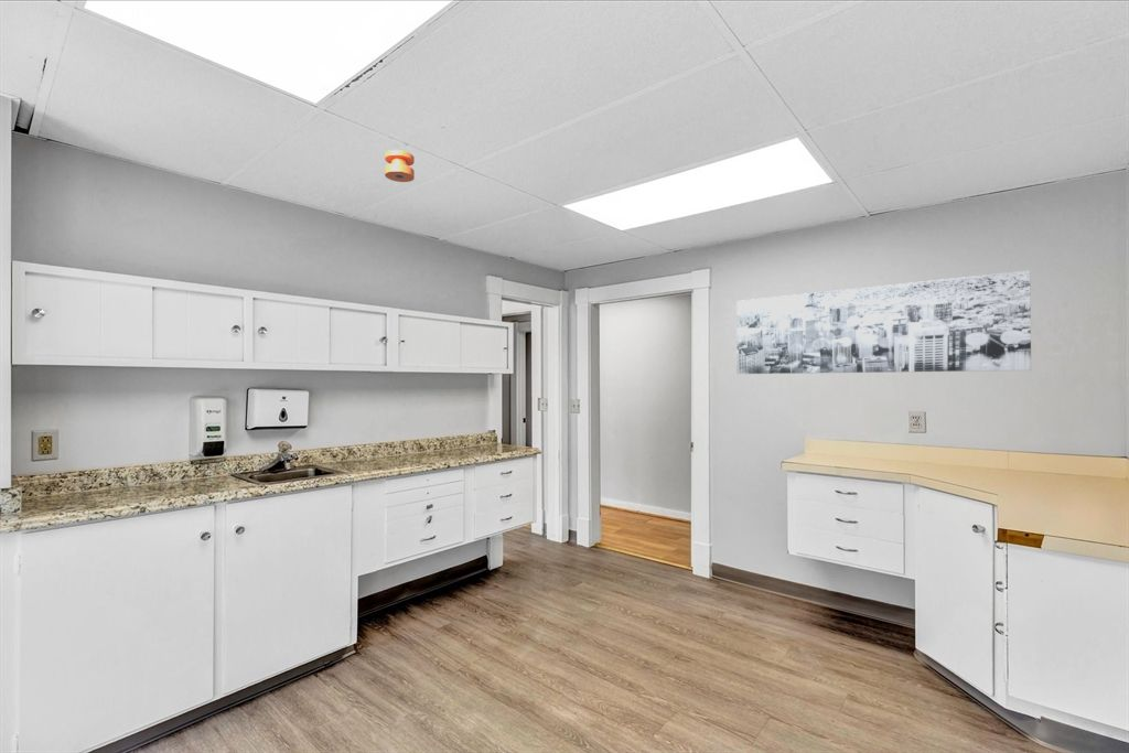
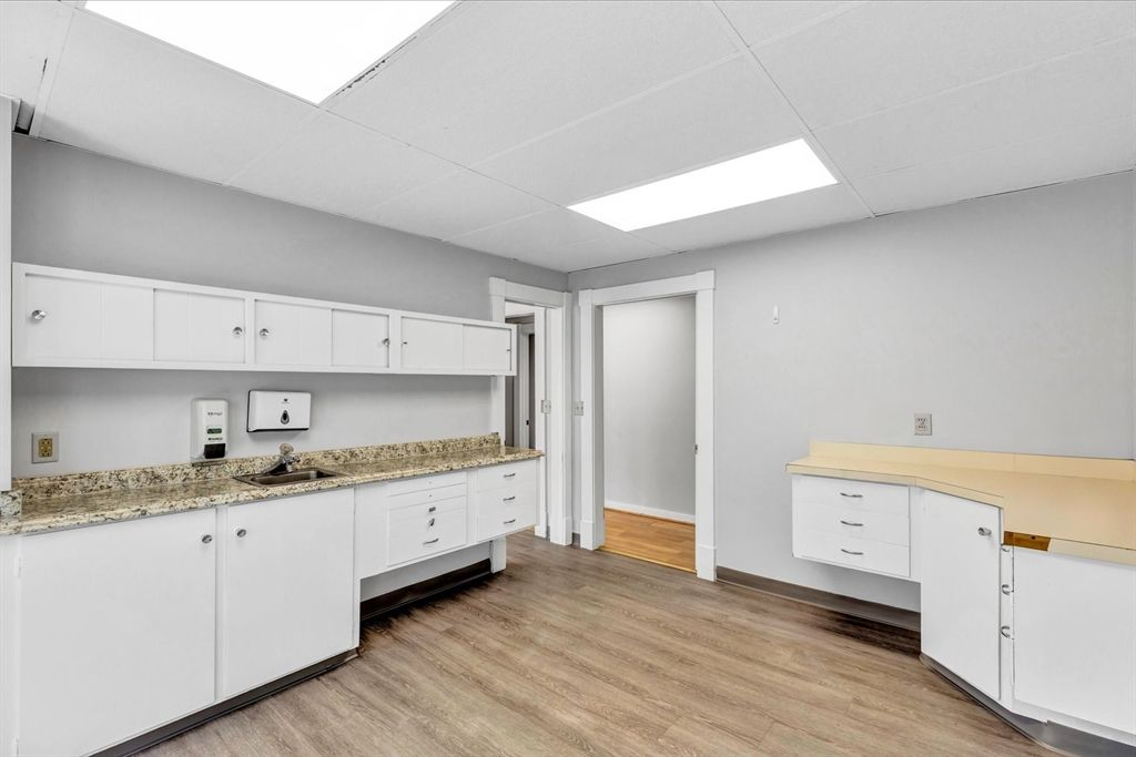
- wall art [735,269,1032,375]
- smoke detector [384,149,416,183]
